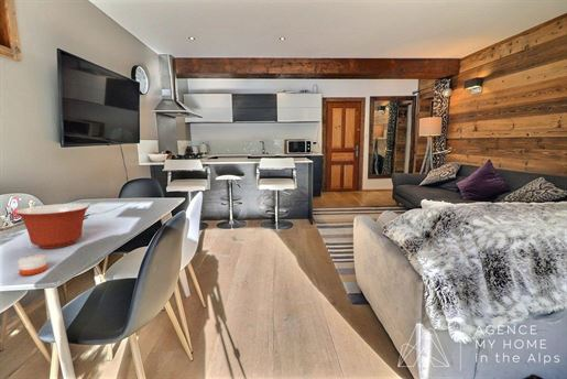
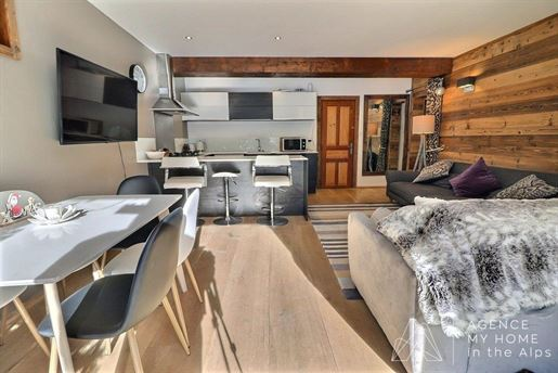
- mixing bowl [14,203,90,250]
- candle [17,249,48,277]
